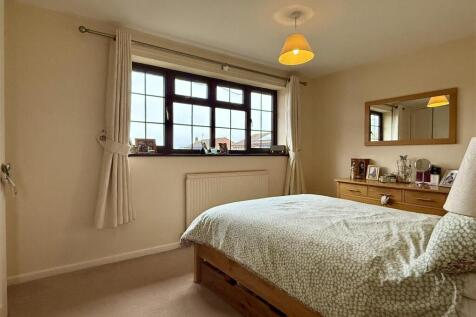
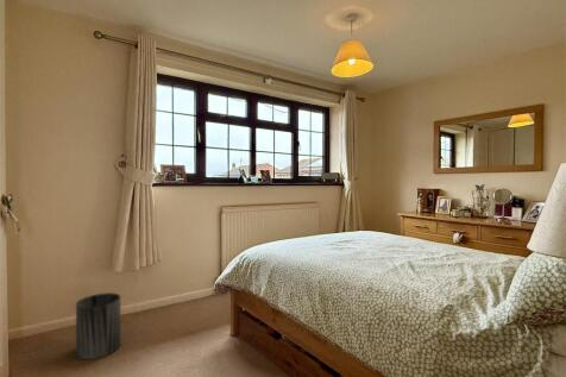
+ trash can [75,291,121,360]
